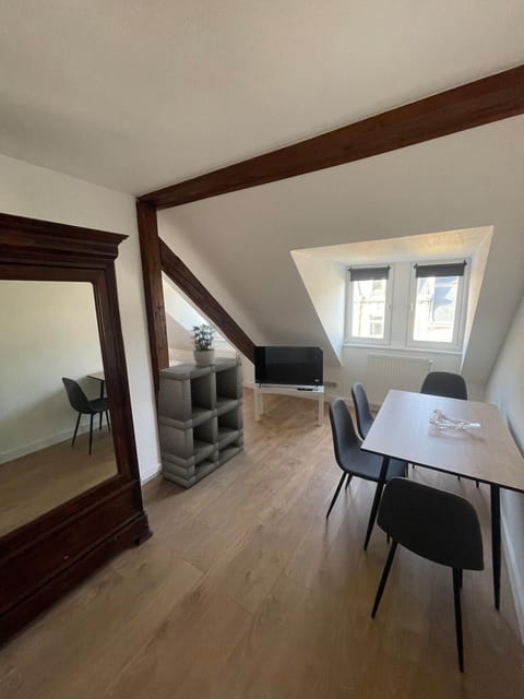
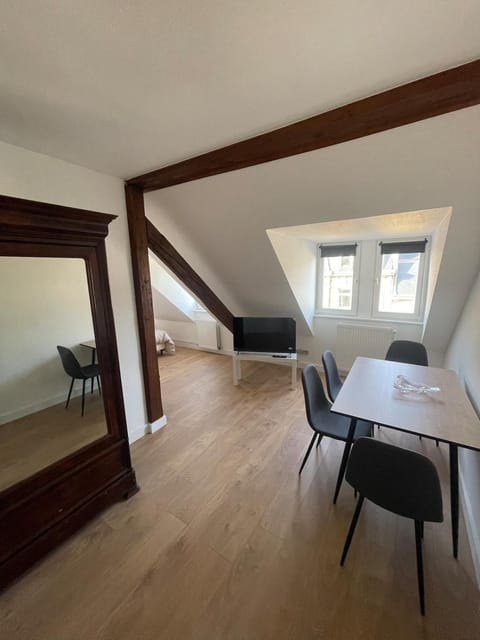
- shelving unit [157,356,245,489]
- potted plant [188,323,217,365]
